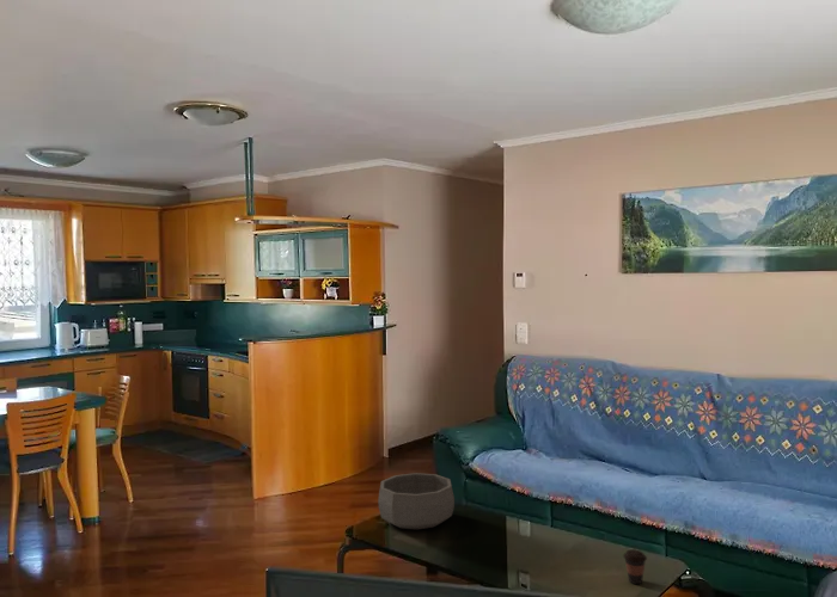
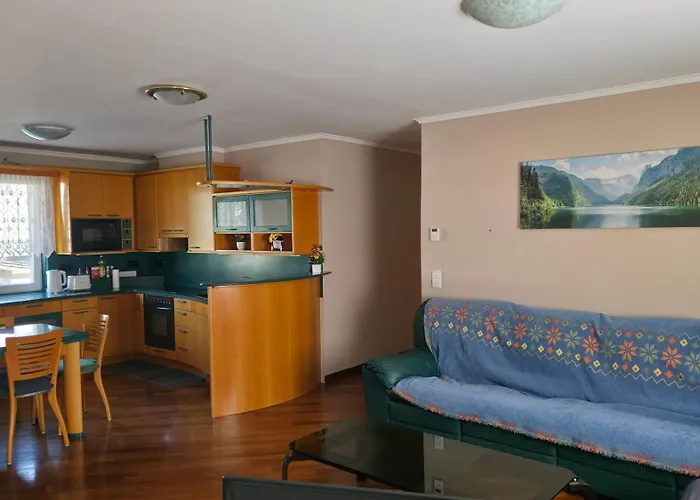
- decorative bowl [377,472,456,531]
- coffee cup [622,548,648,585]
